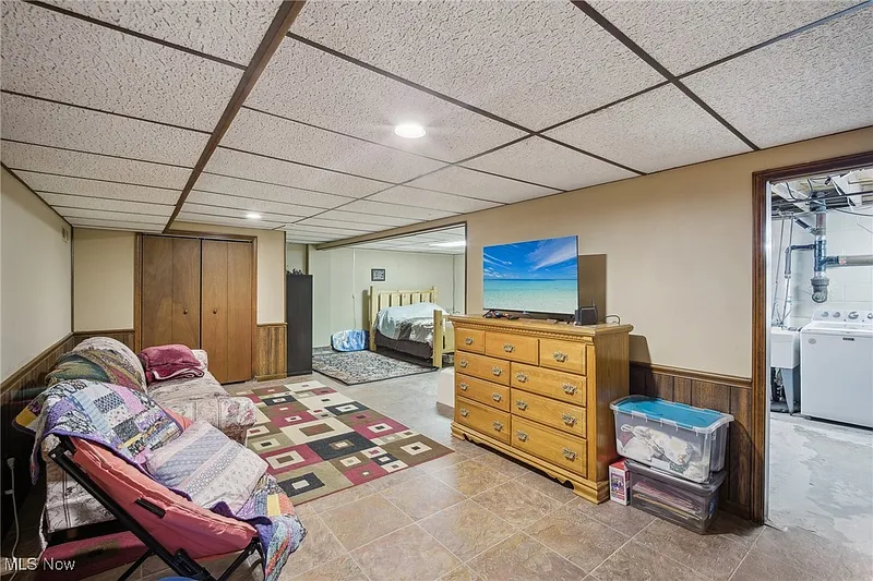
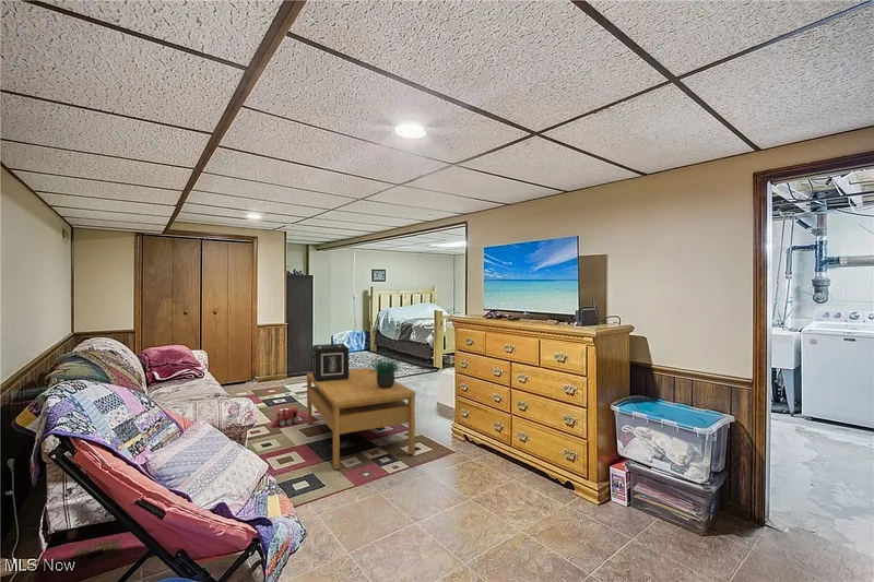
+ decorative box [311,343,350,382]
+ coffee table [306,367,416,471]
+ potted plant [367,347,408,388]
+ toy train [270,407,300,428]
